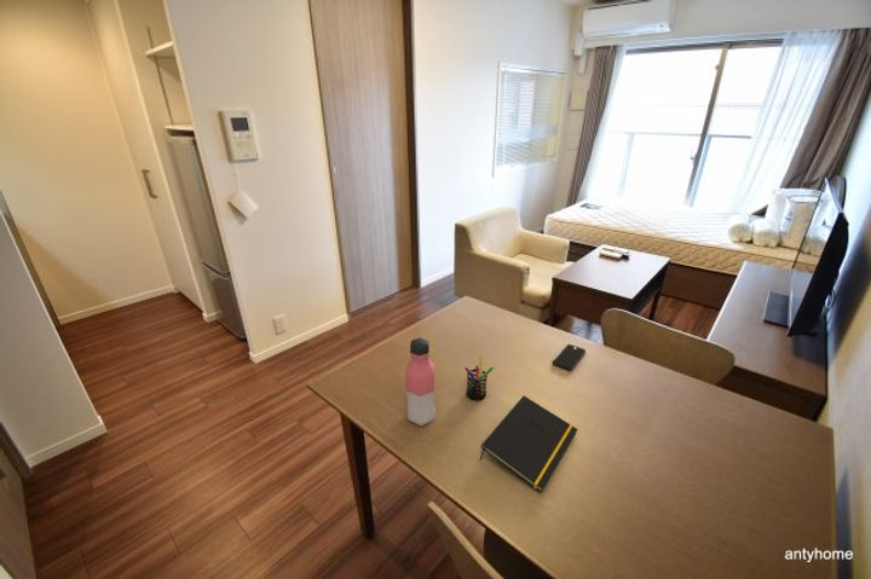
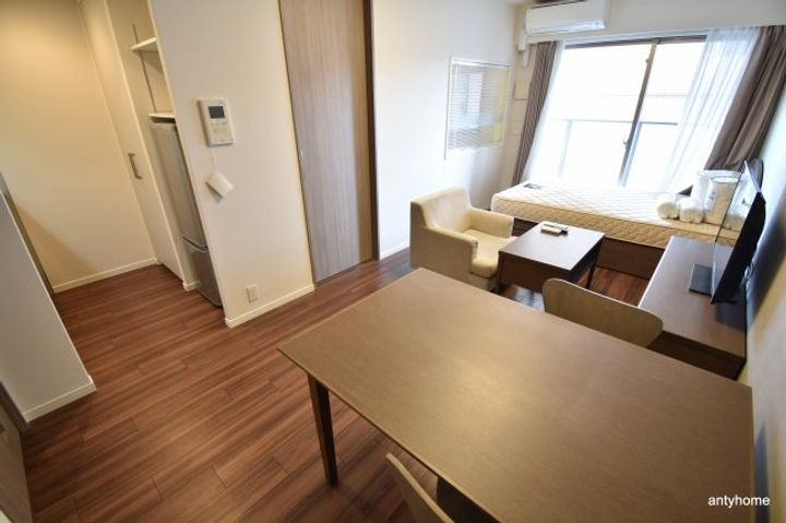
- smartphone [550,343,587,371]
- water bottle [404,337,436,427]
- pen holder [463,355,495,401]
- notepad [479,395,578,493]
